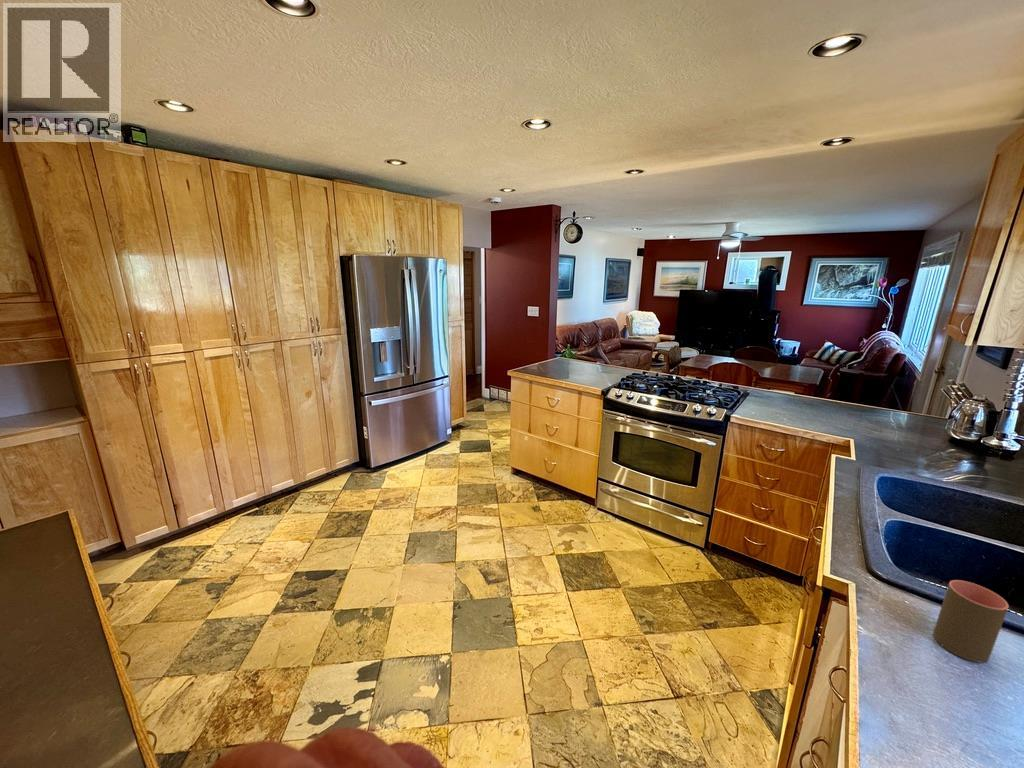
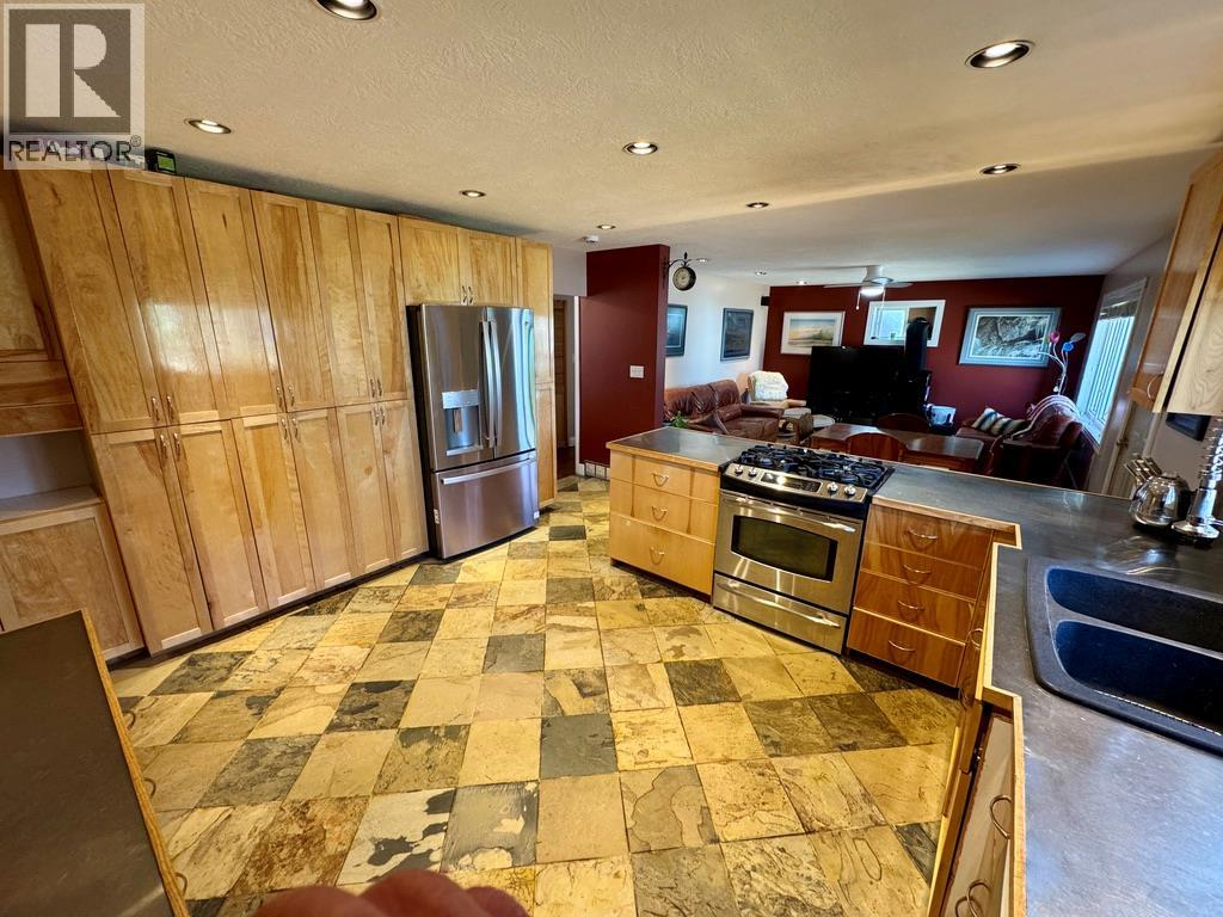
- cup [932,579,1010,664]
